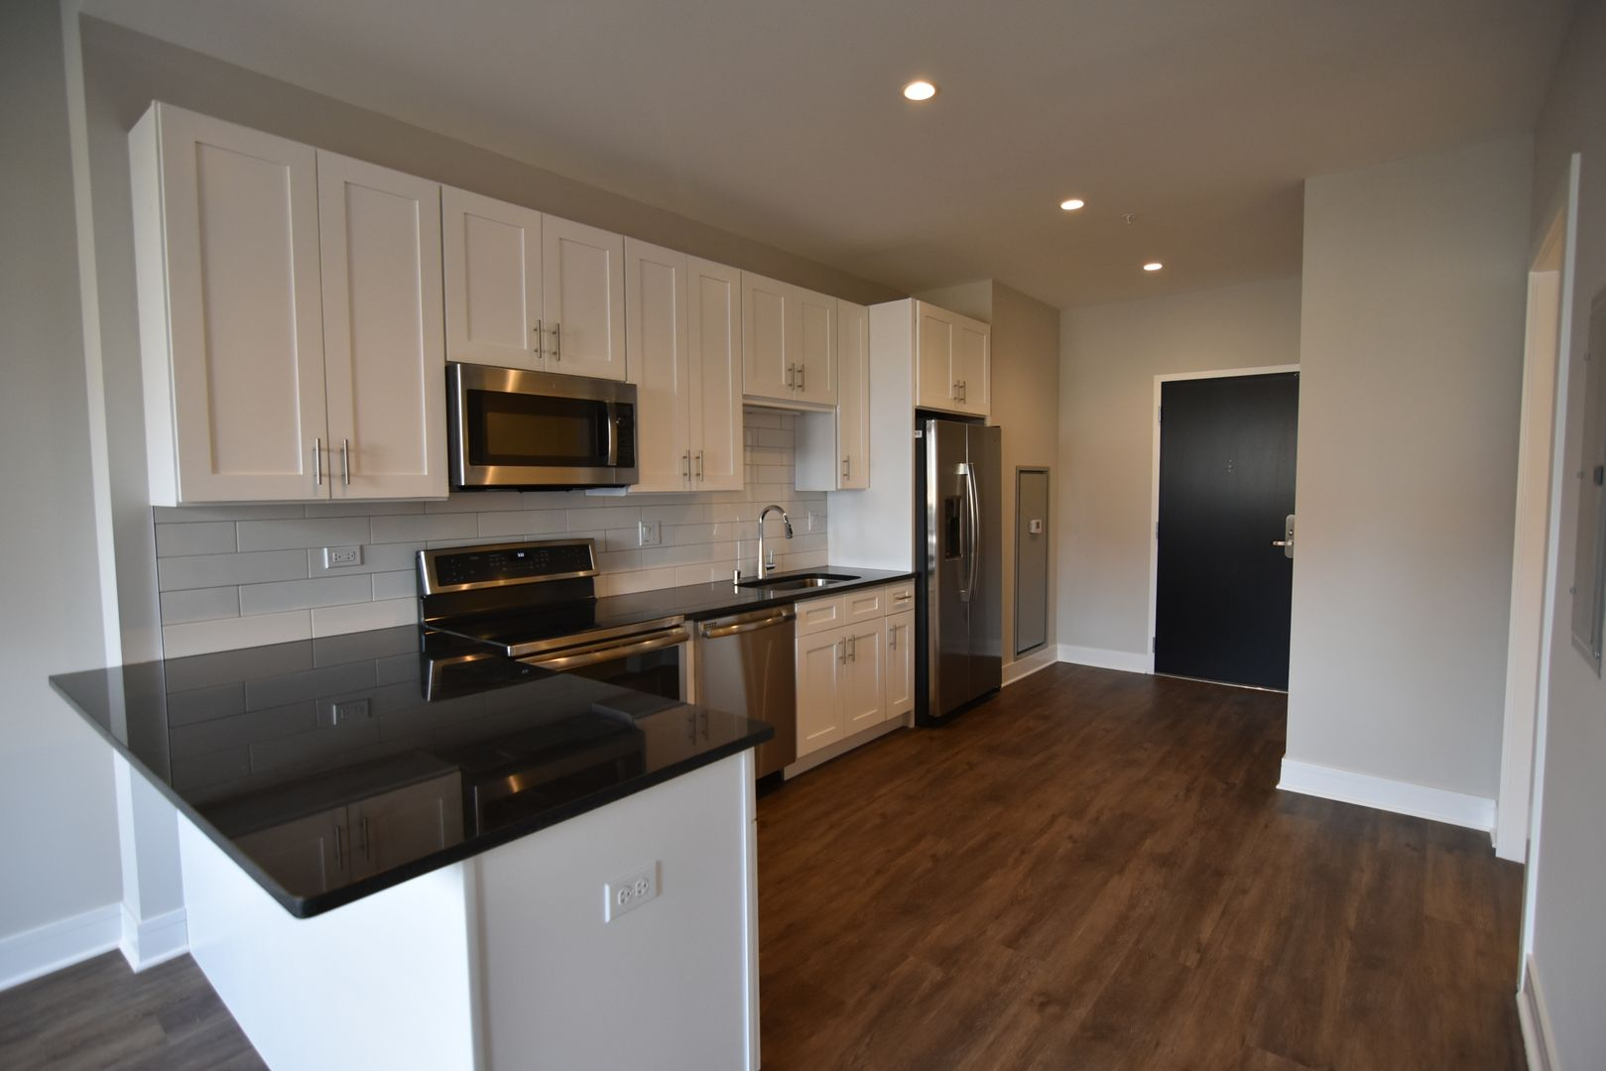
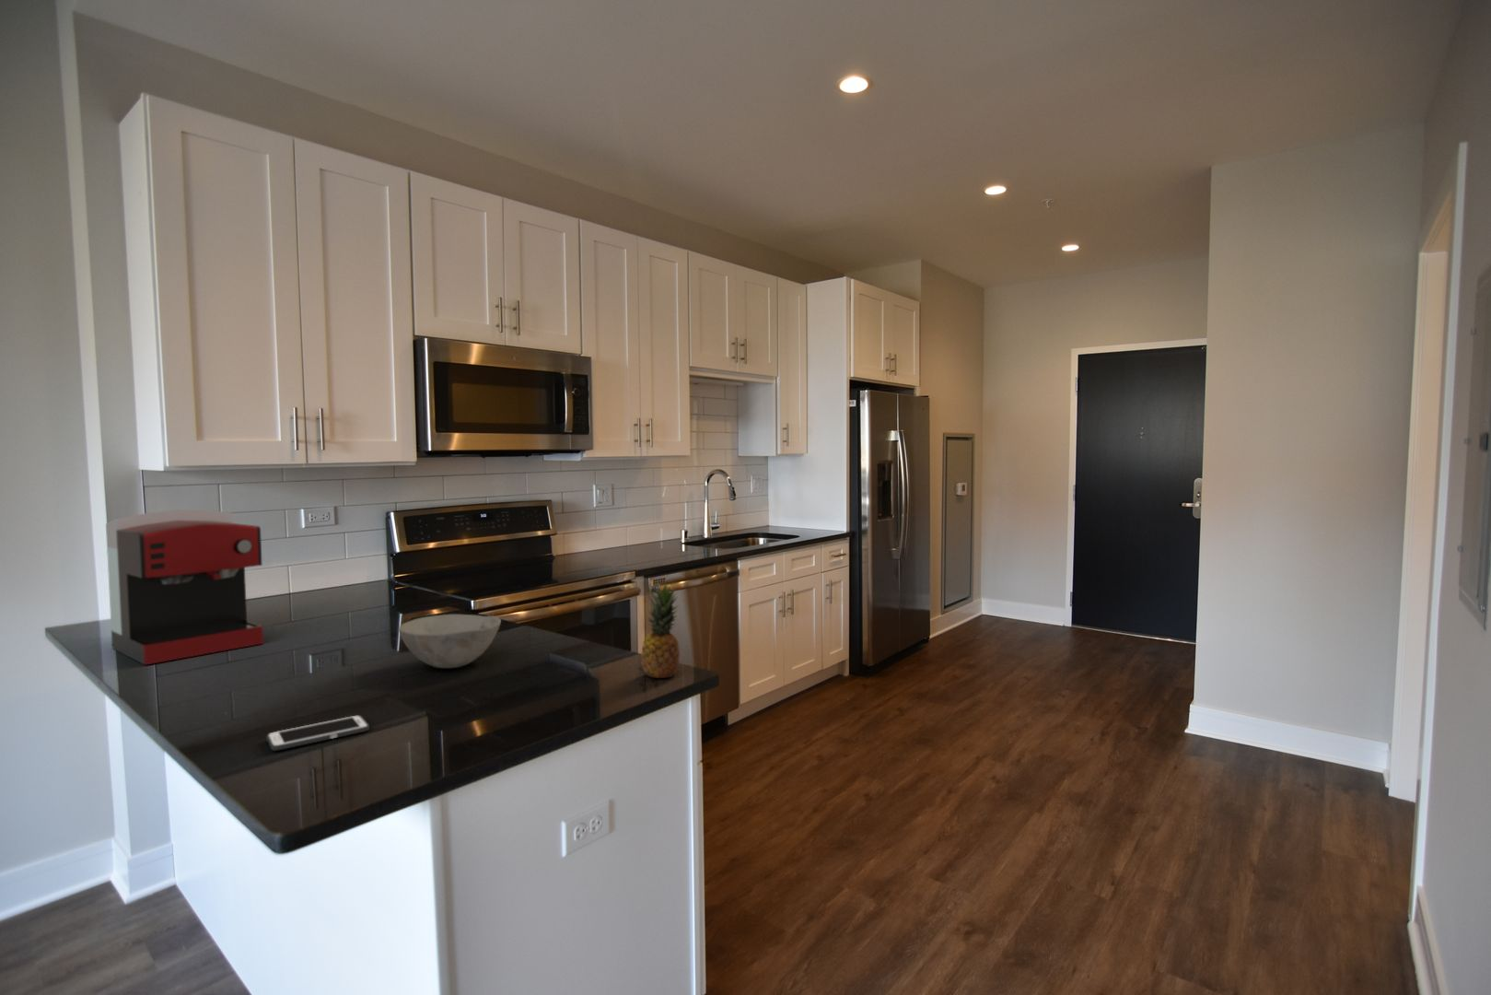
+ cell phone [266,714,370,752]
+ bowl [397,614,502,669]
+ fruit [641,582,681,679]
+ coffee maker [105,509,264,666]
